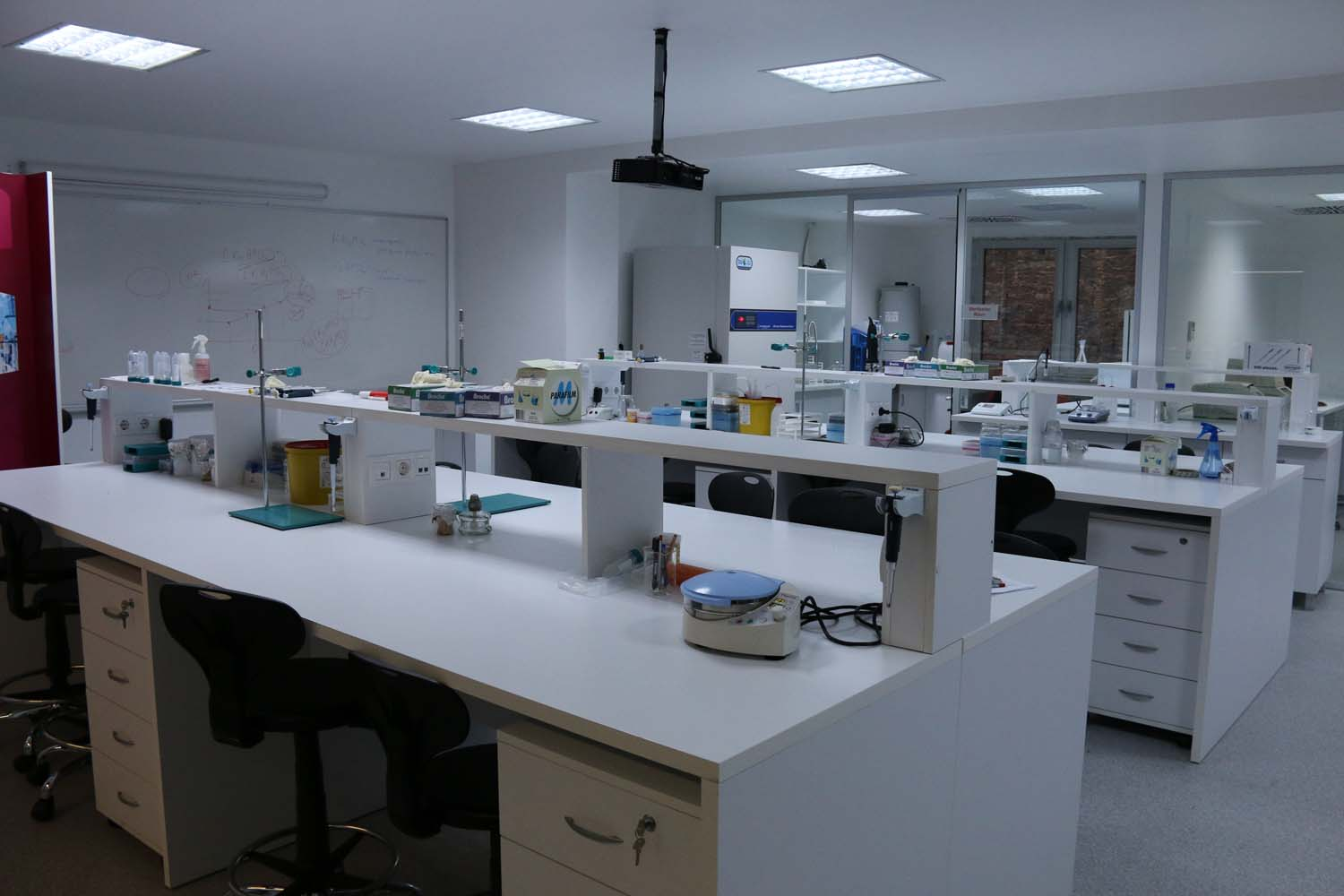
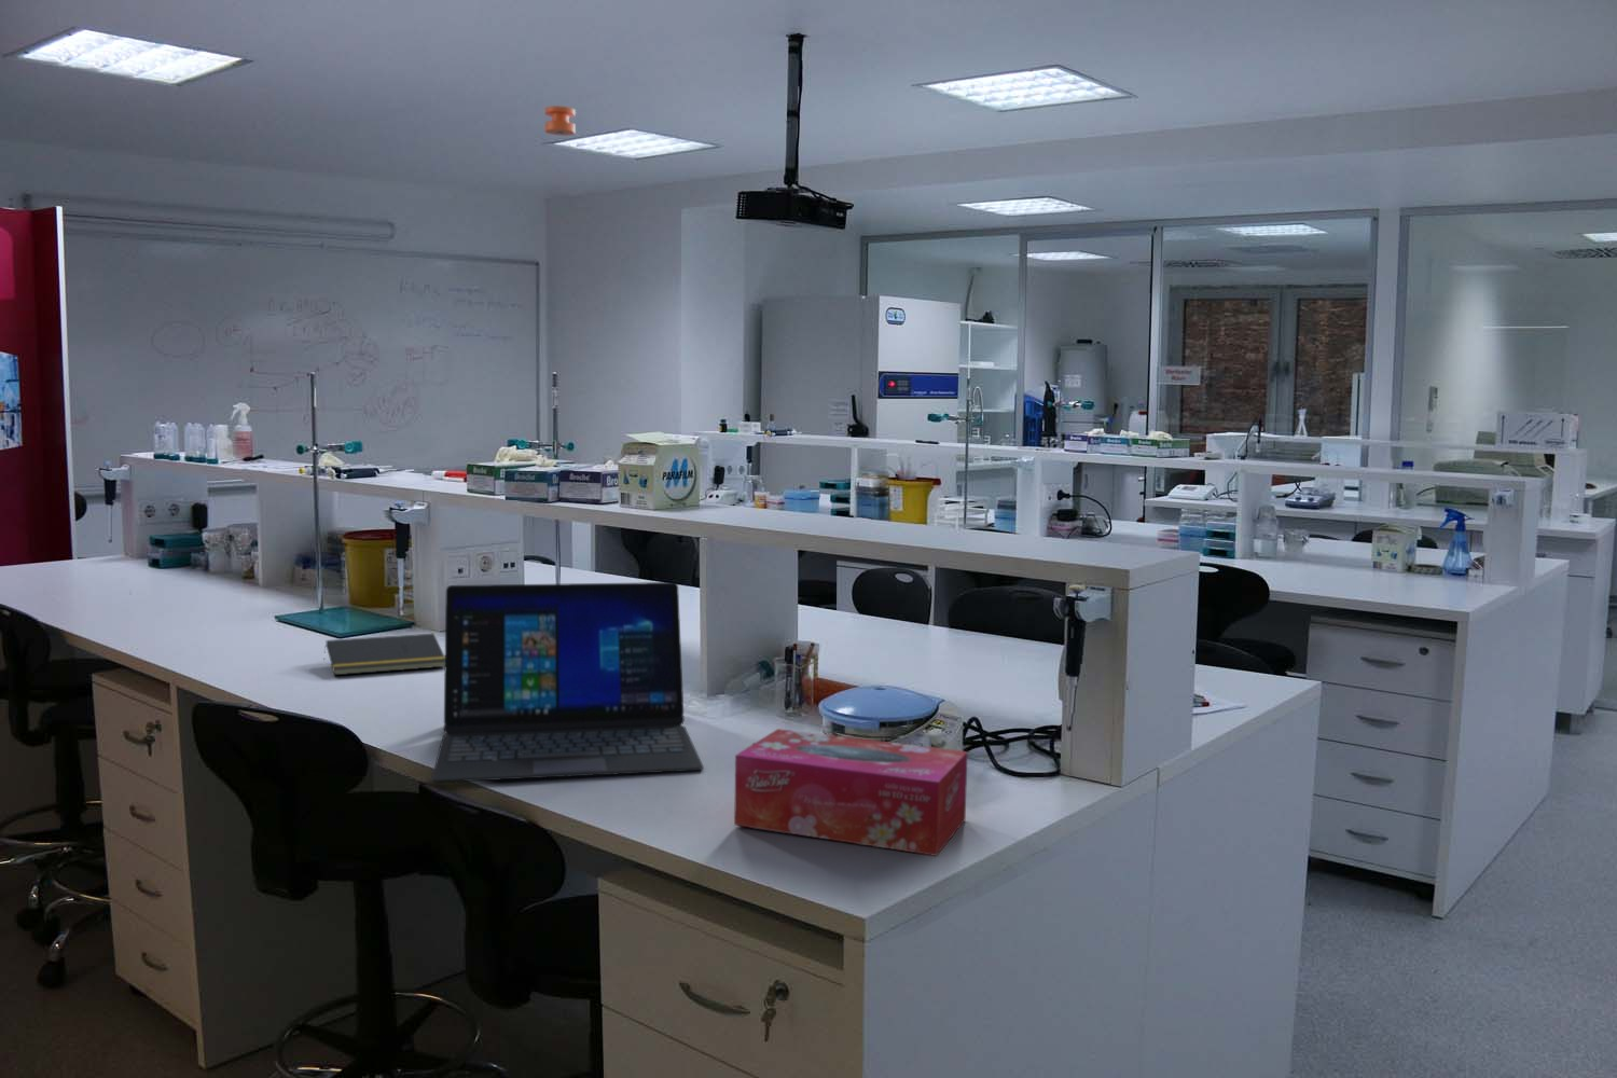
+ notepad [322,633,445,676]
+ tissue box [733,728,970,857]
+ laptop [431,581,705,783]
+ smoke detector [544,105,576,137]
